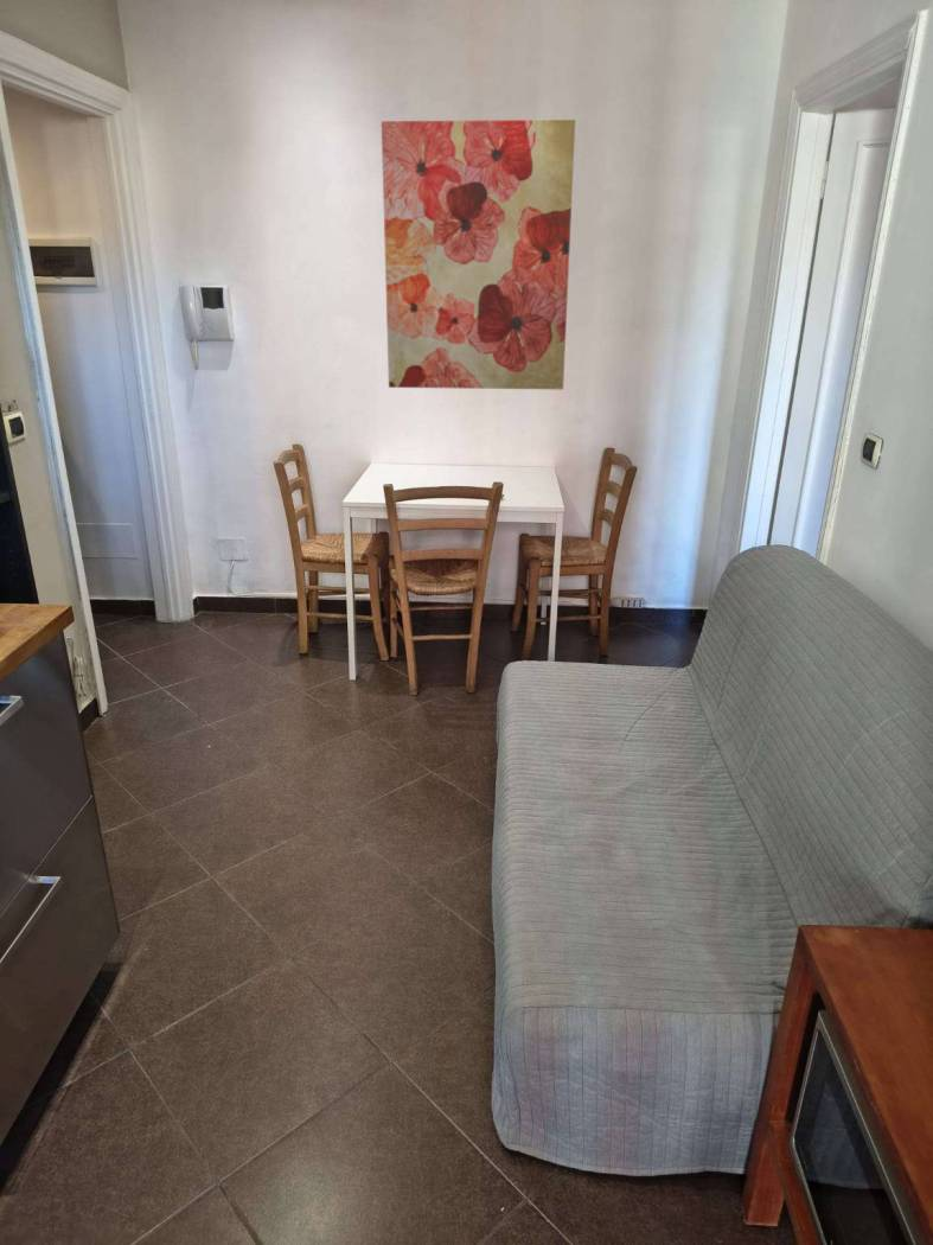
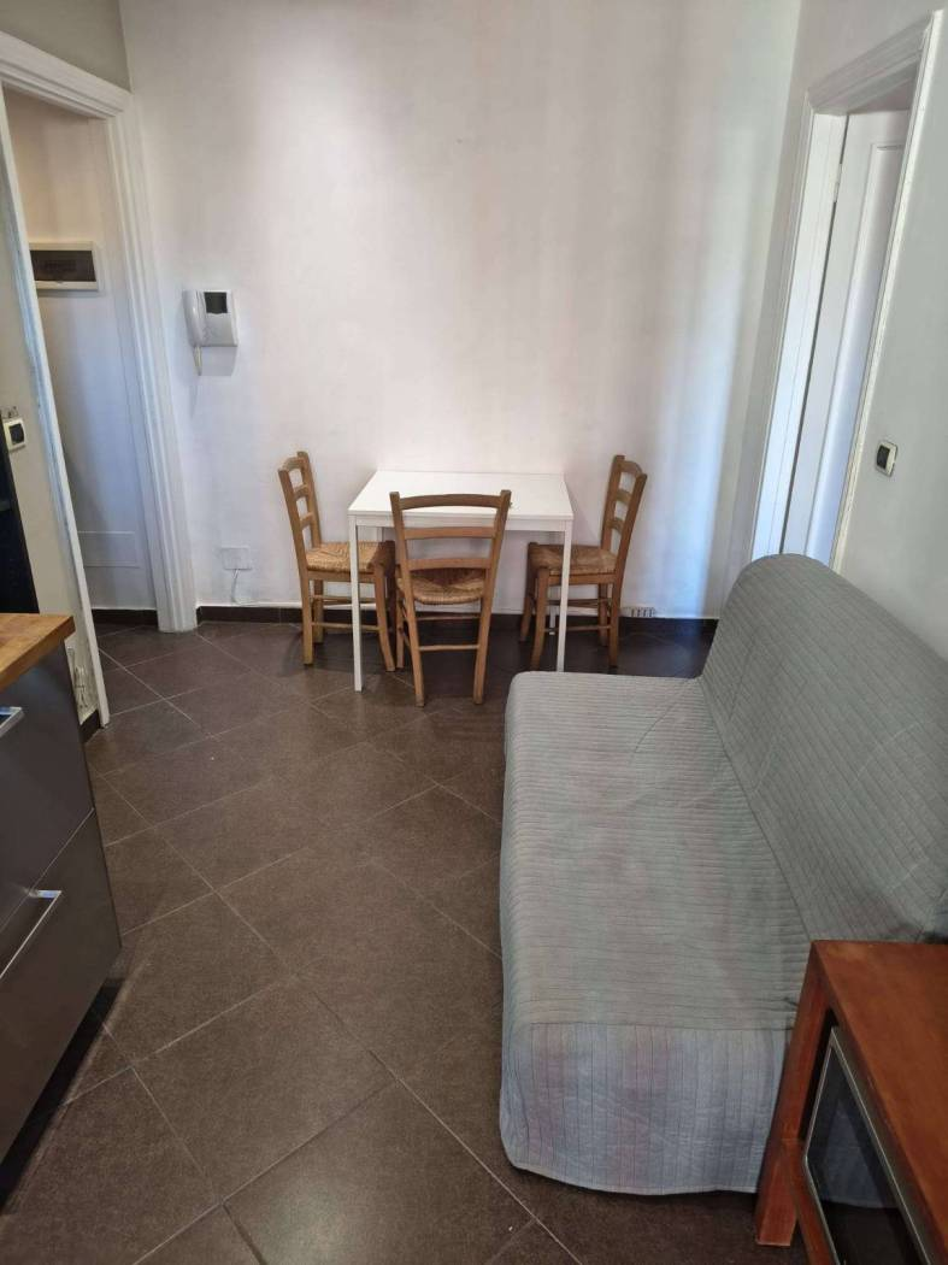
- wall art [381,119,576,390]
